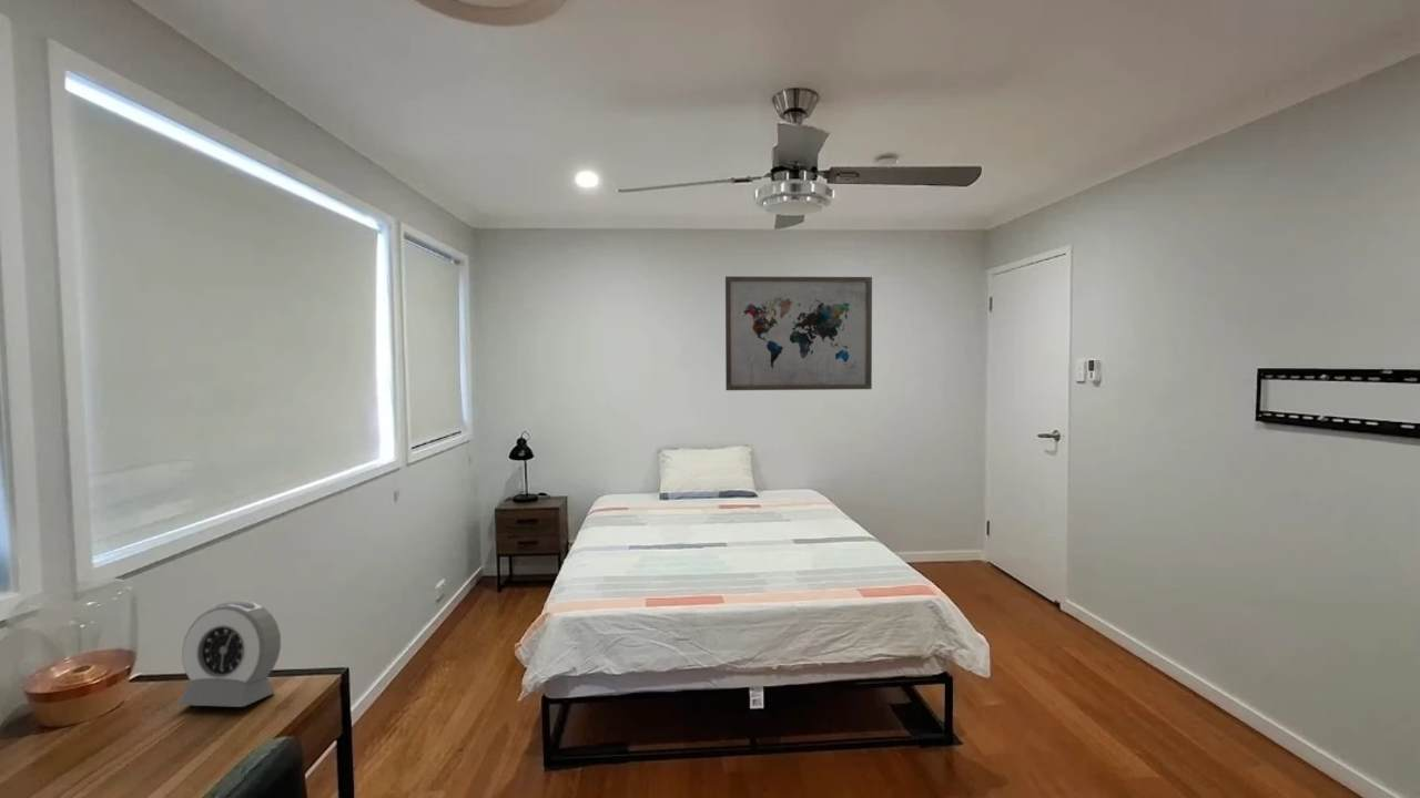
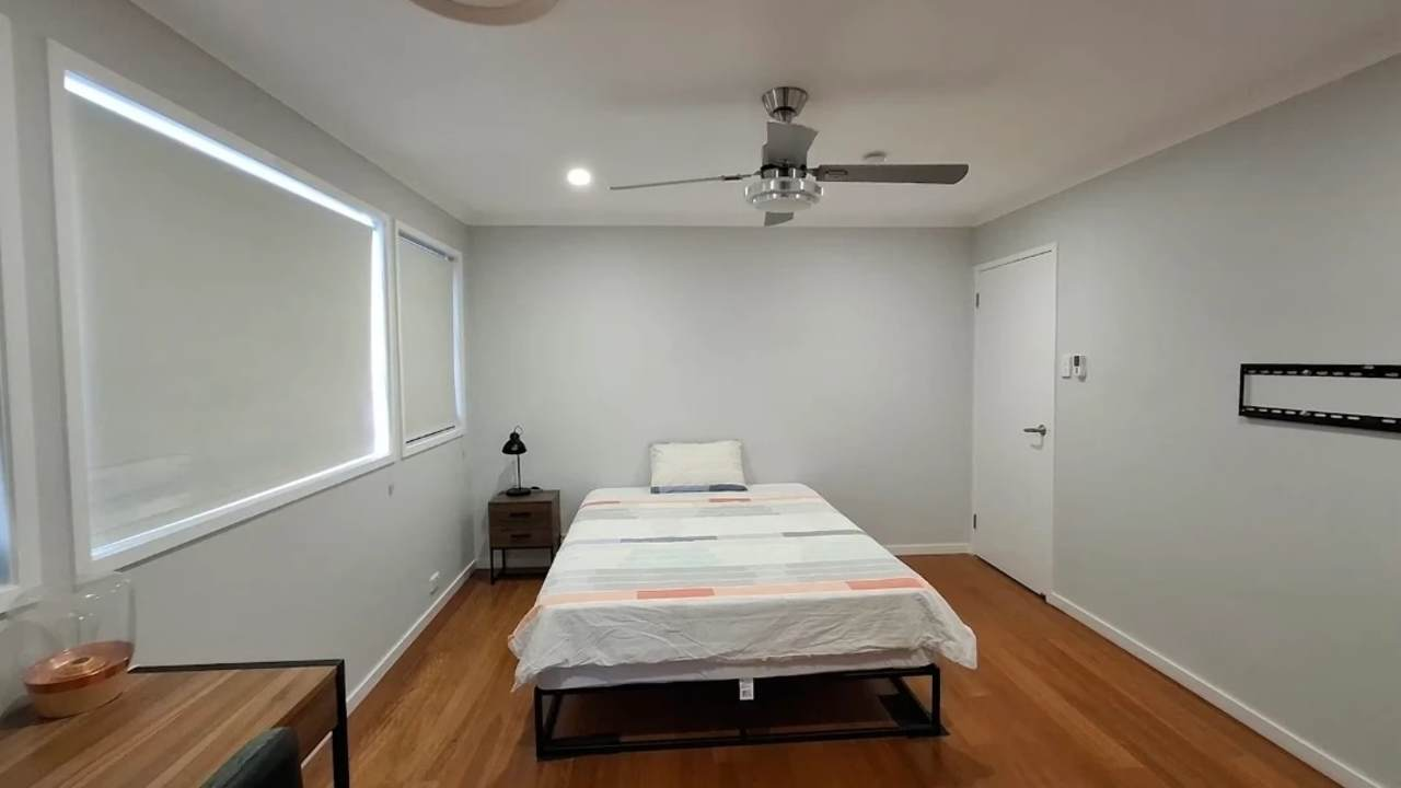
- alarm clock [176,600,282,708]
- wall art [724,275,873,391]
